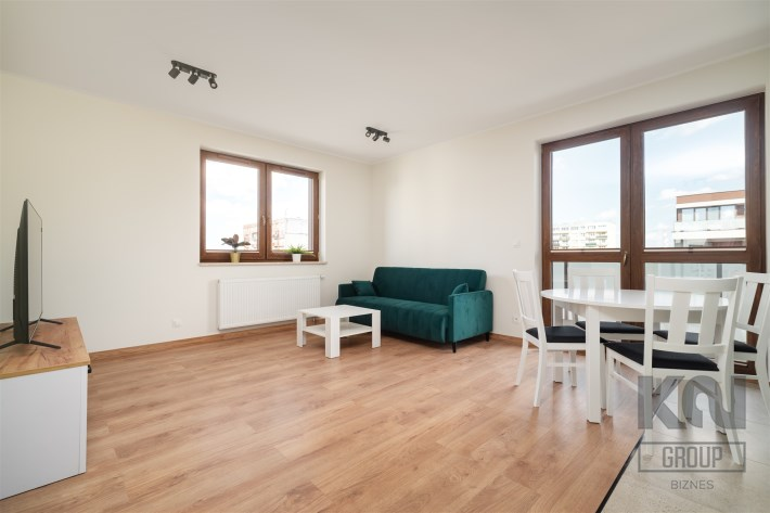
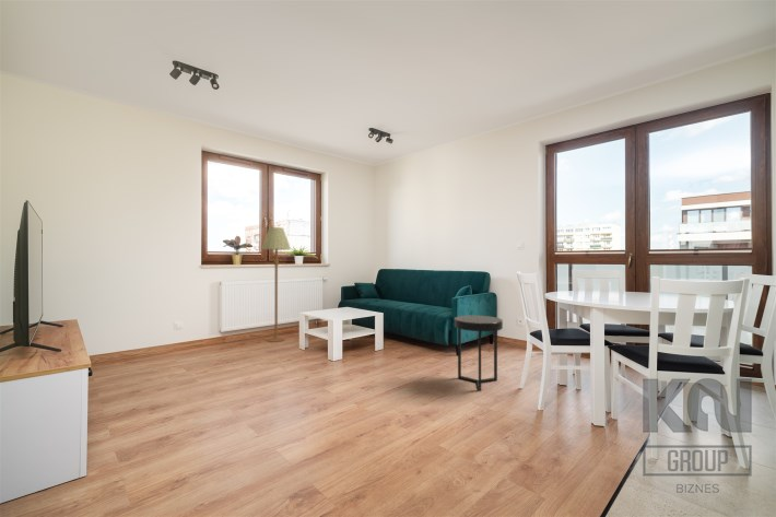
+ floor lamp [261,226,292,343]
+ side table [454,315,504,392]
